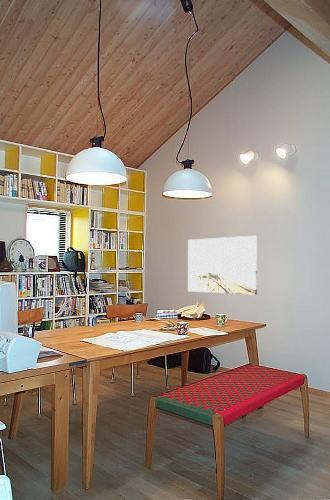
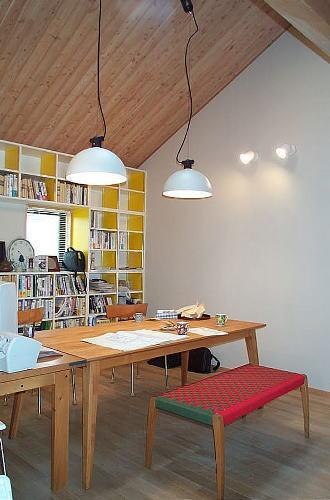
- wall art [187,235,258,295]
